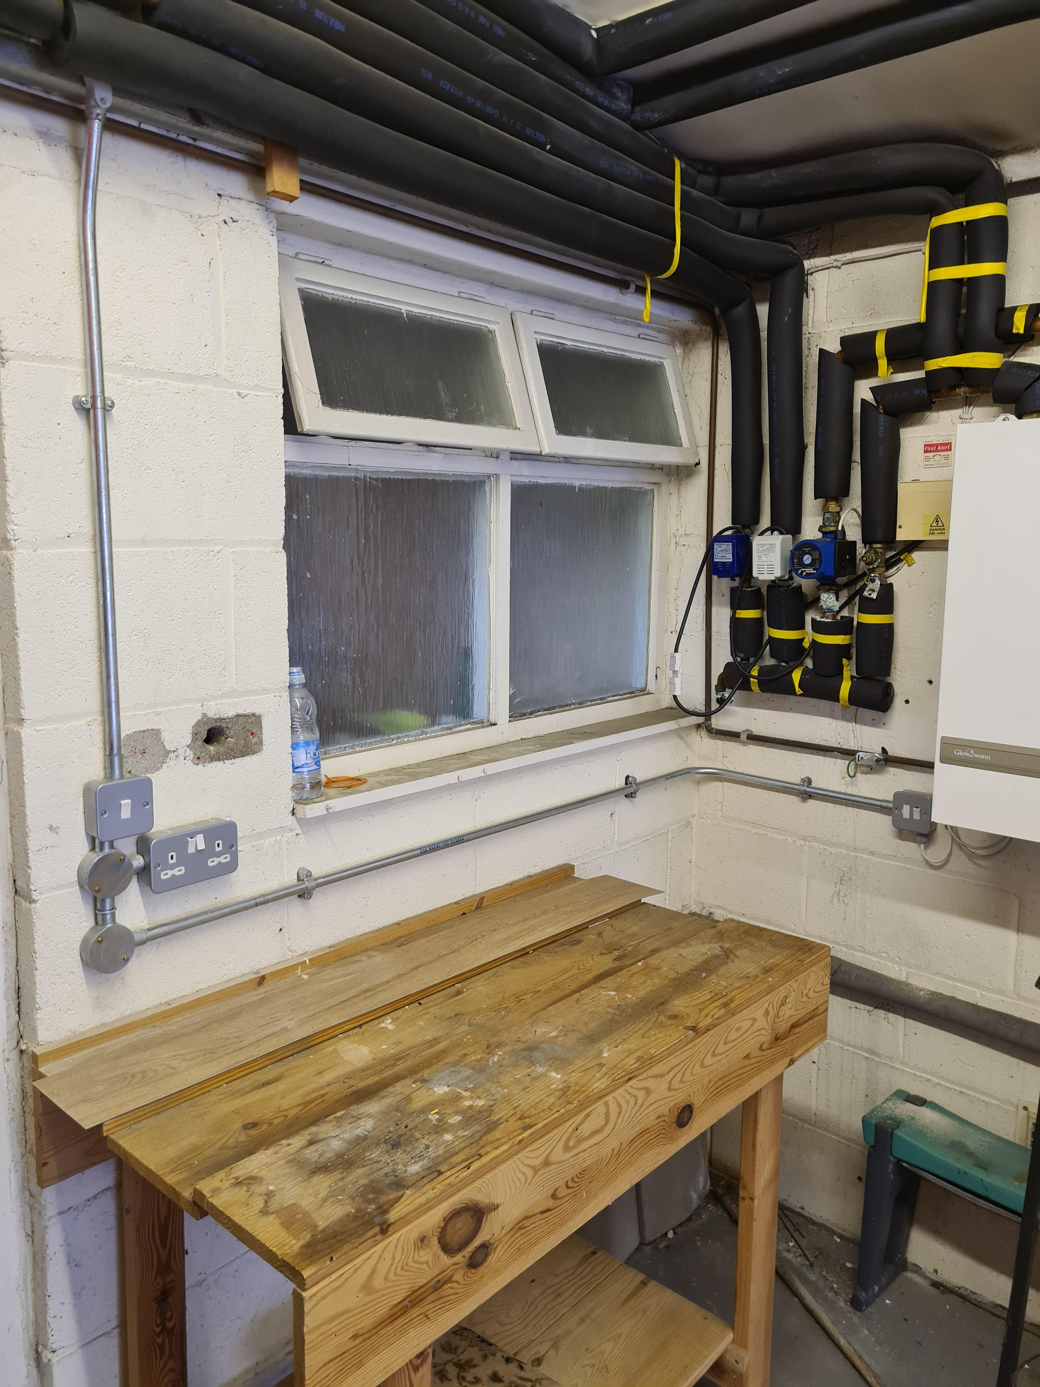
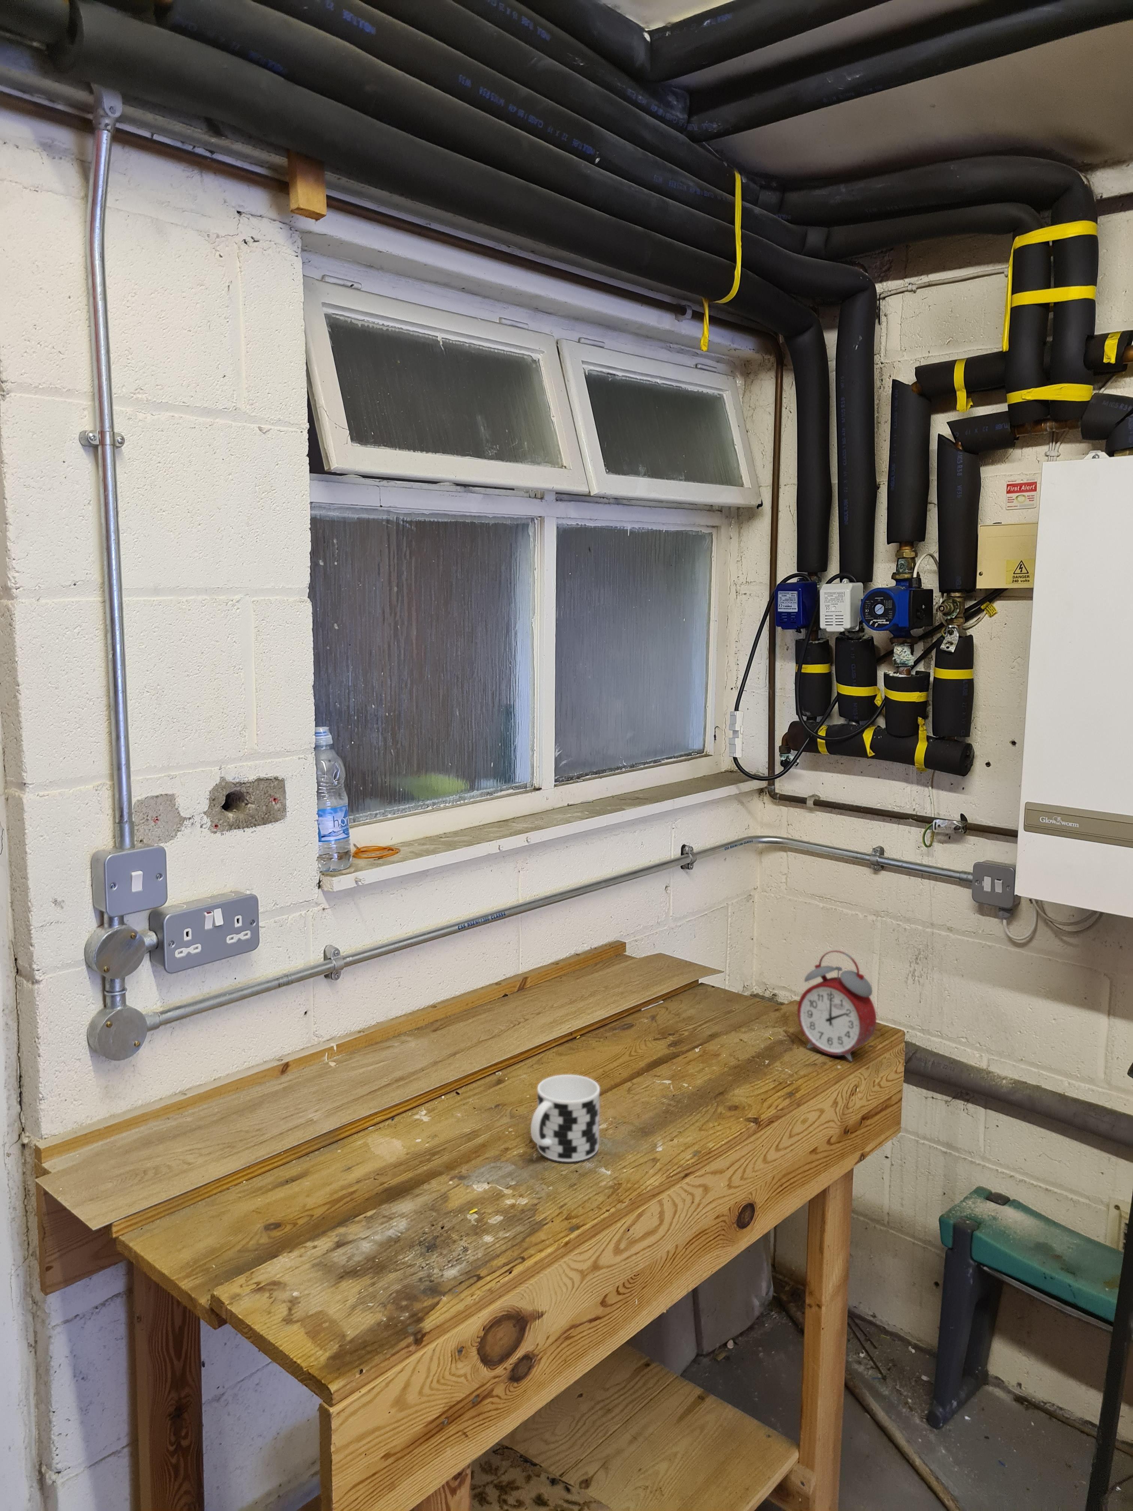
+ cup [530,1074,600,1162]
+ alarm clock [797,949,877,1061]
